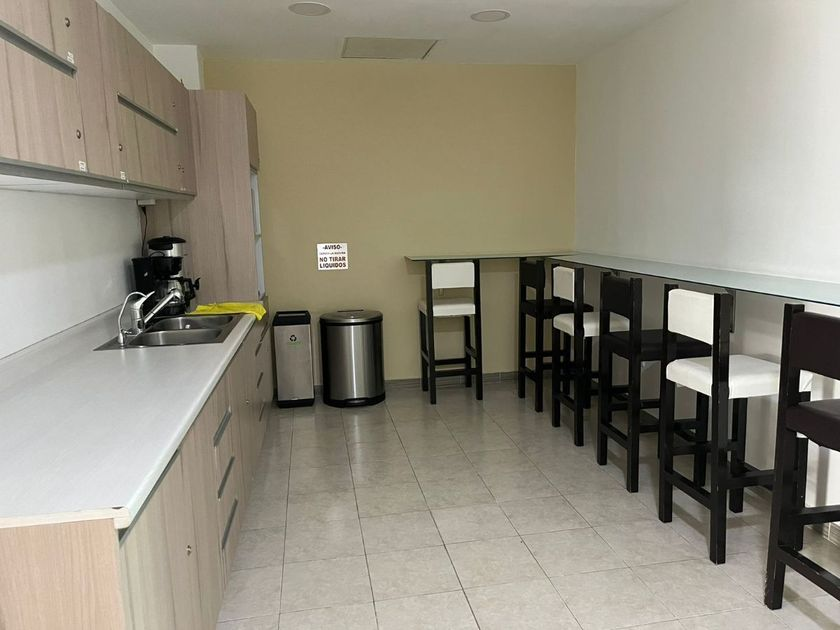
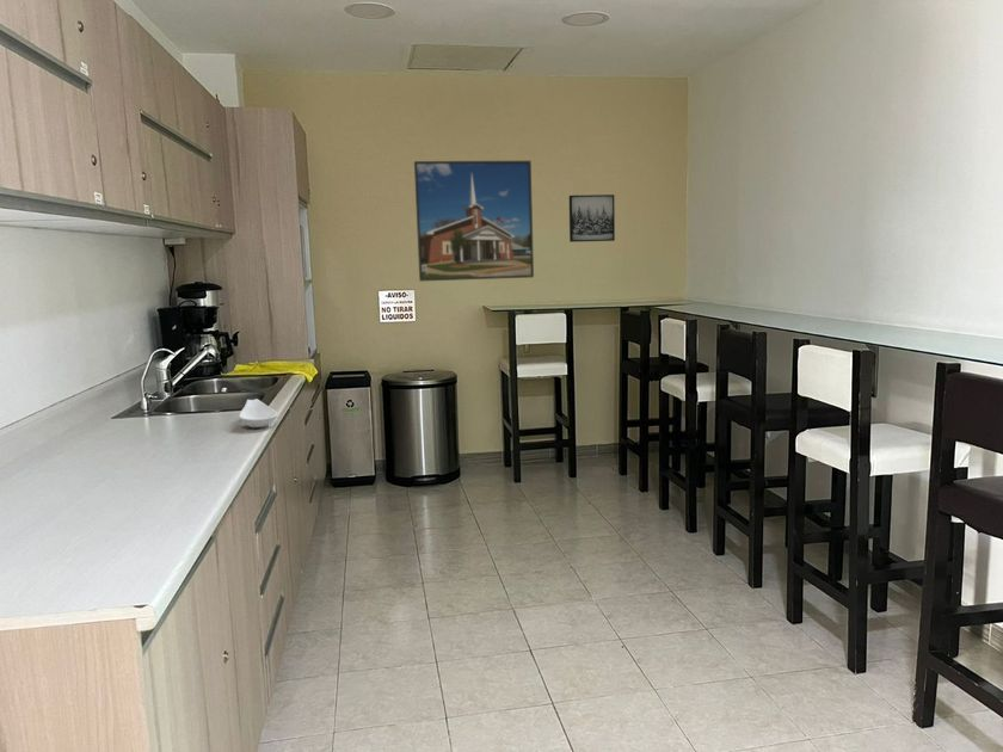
+ spoon rest [238,397,278,429]
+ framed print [413,160,535,283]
+ wall art [568,193,616,244]
